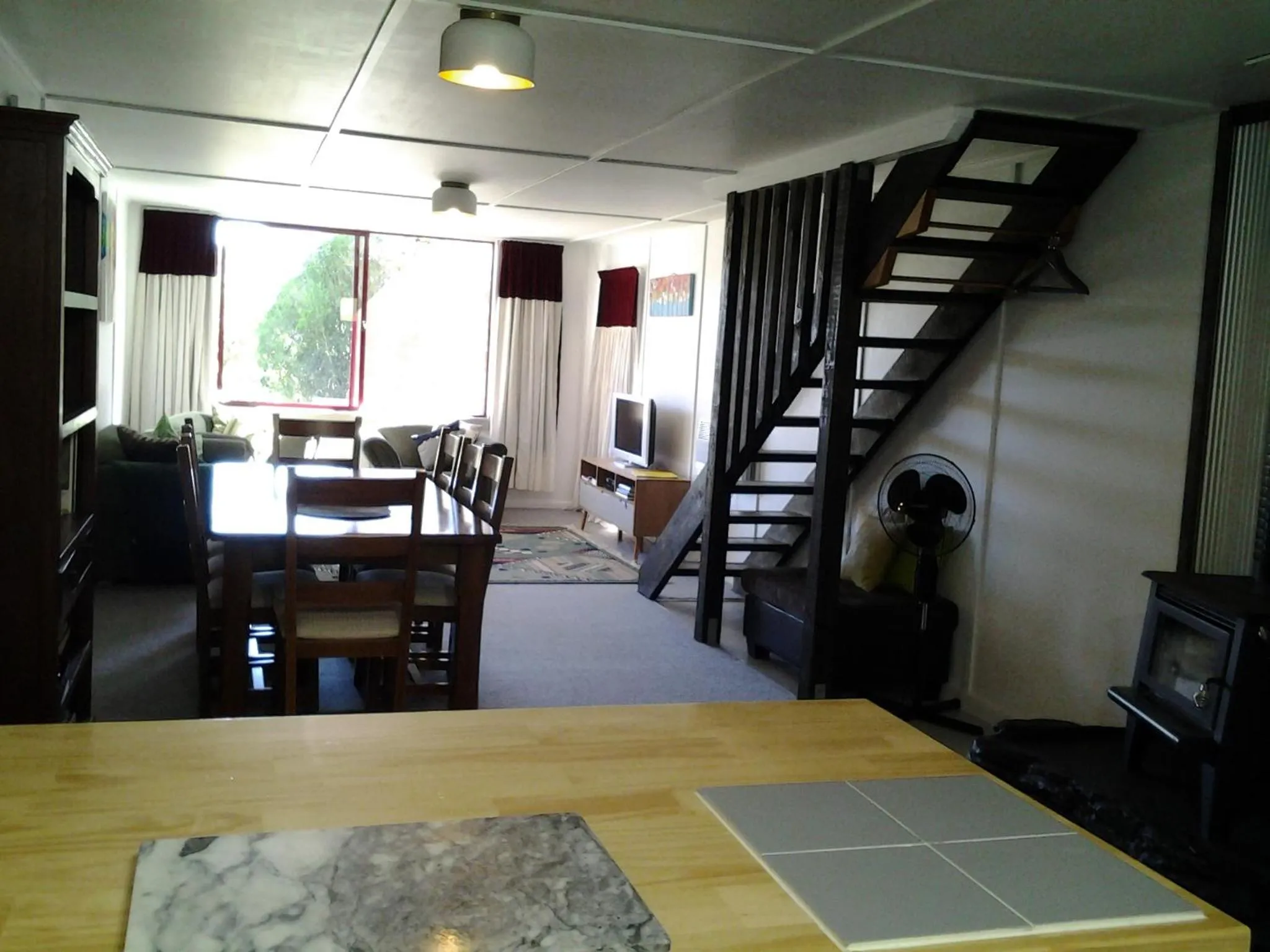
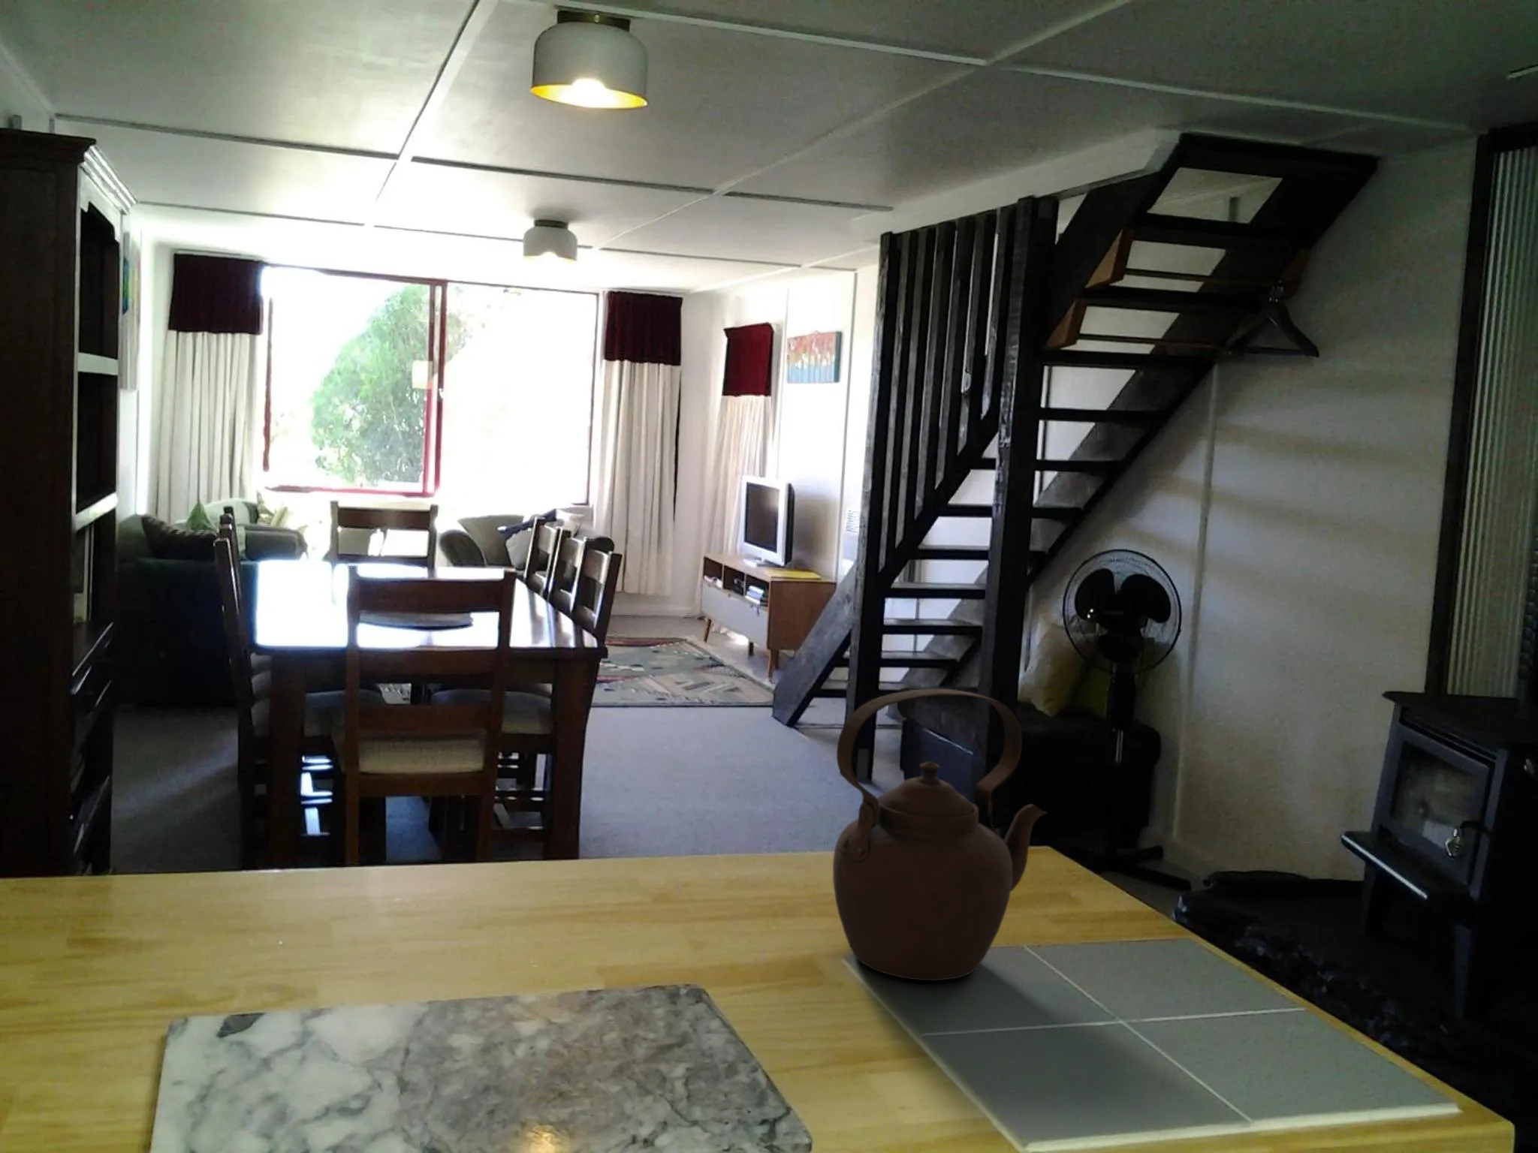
+ teapot [832,688,1048,982]
